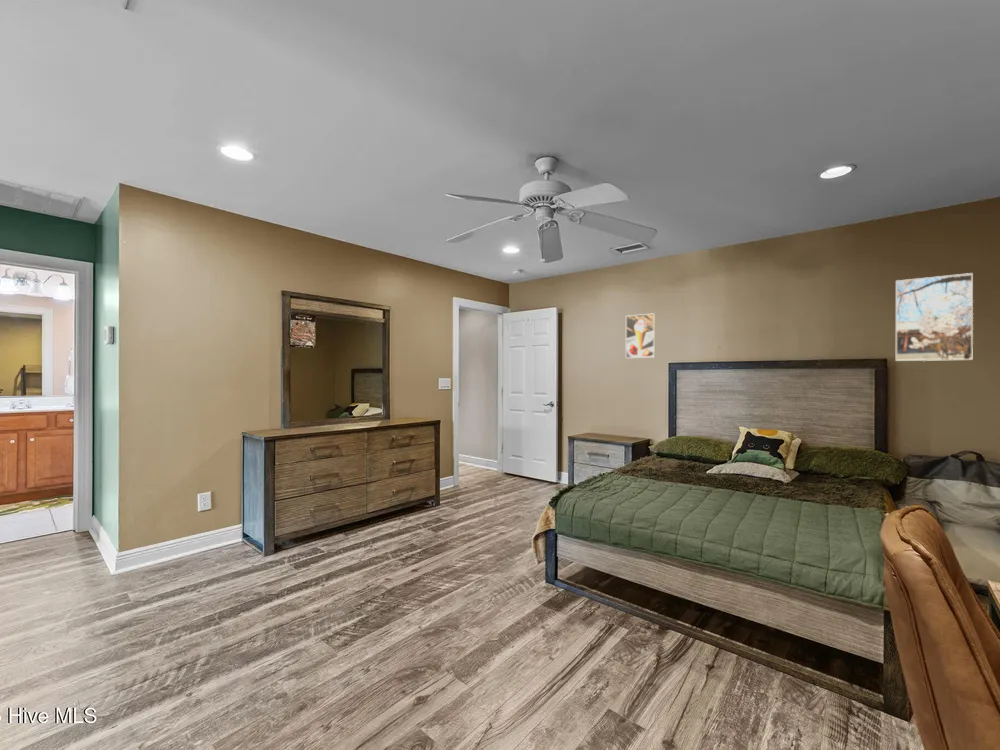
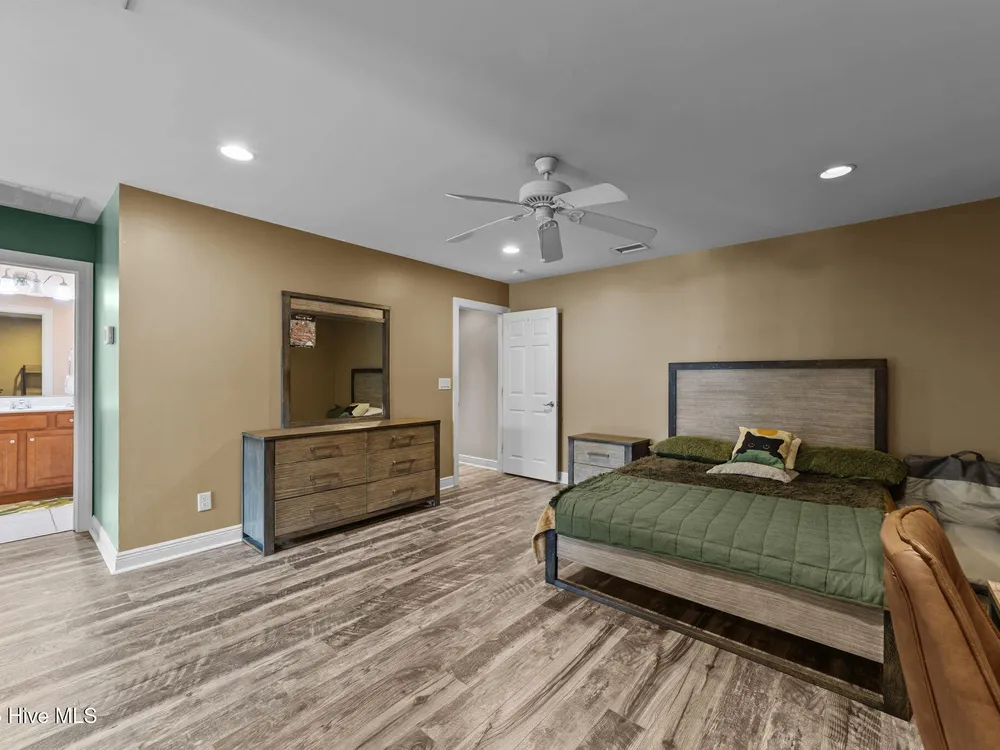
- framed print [625,312,656,359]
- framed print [895,272,974,362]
